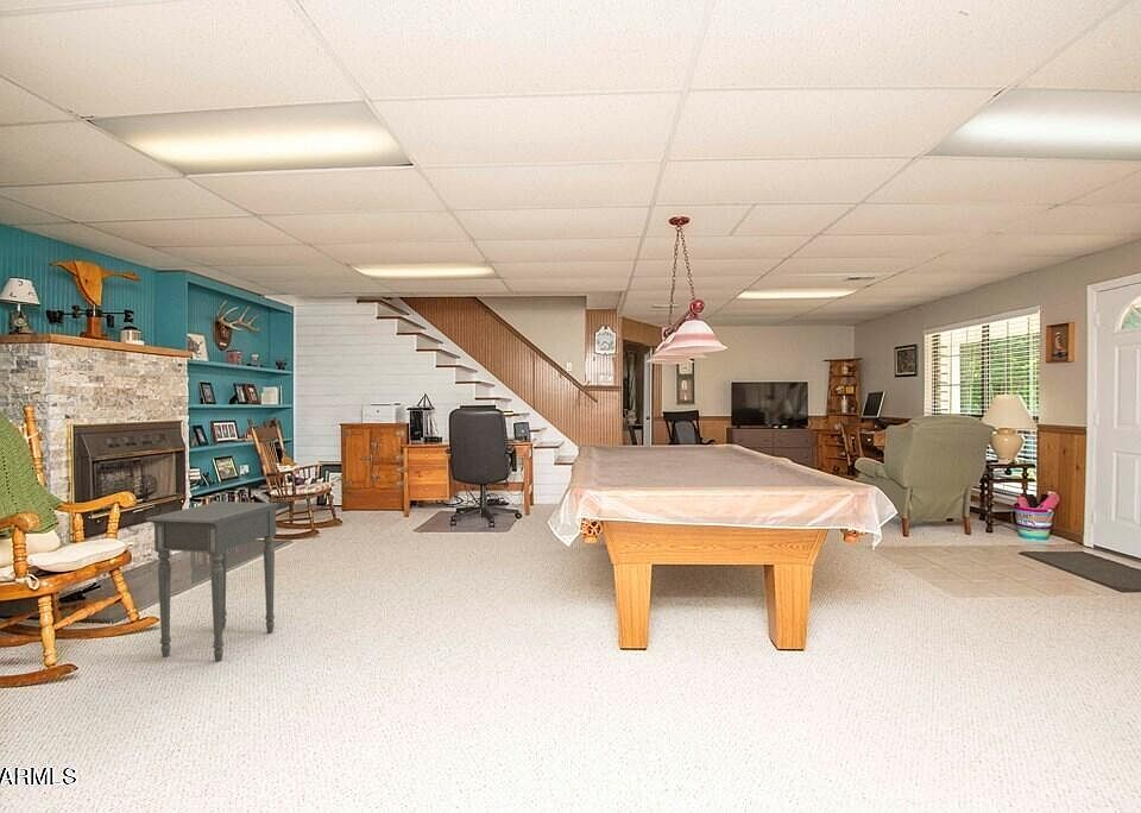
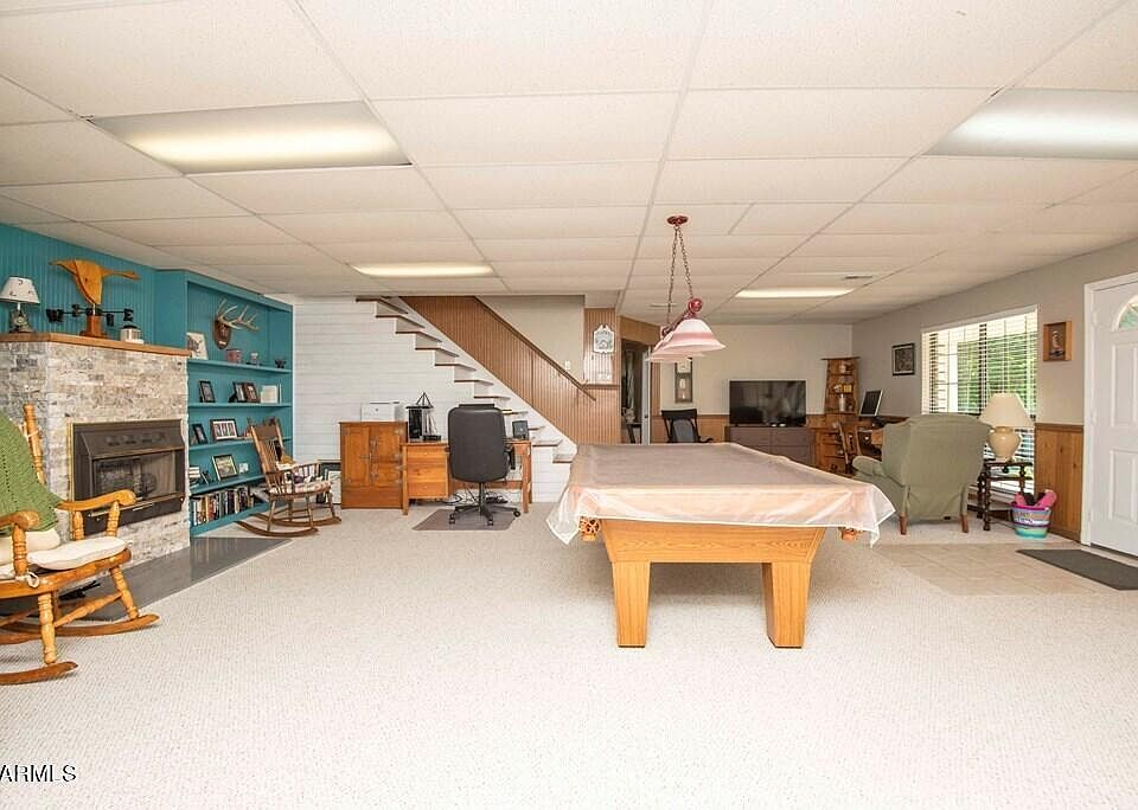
- side table [145,500,279,663]
